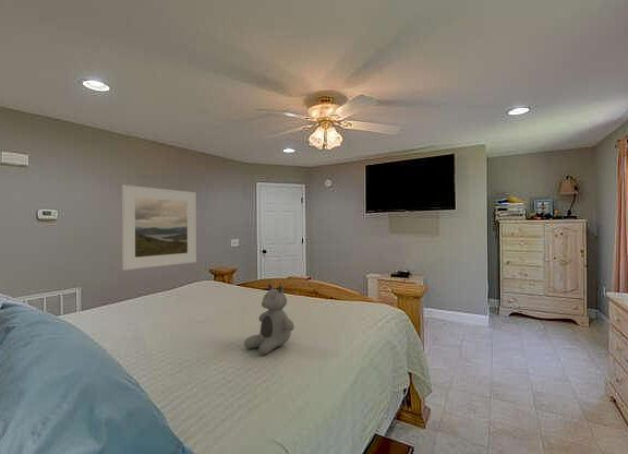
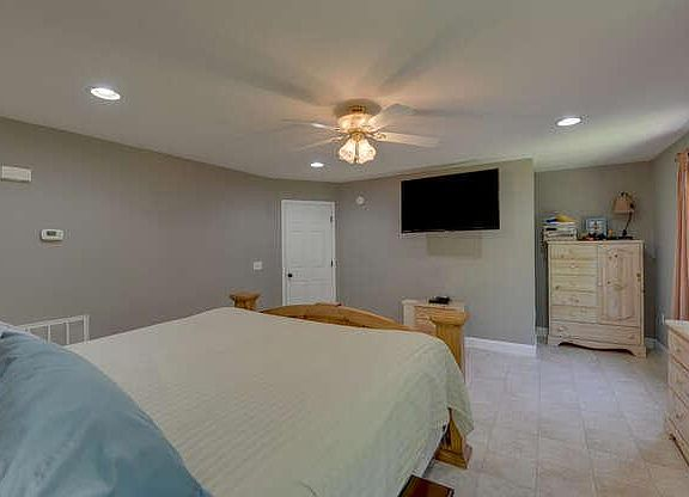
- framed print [121,184,197,271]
- teddy bear [243,283,295,356]
